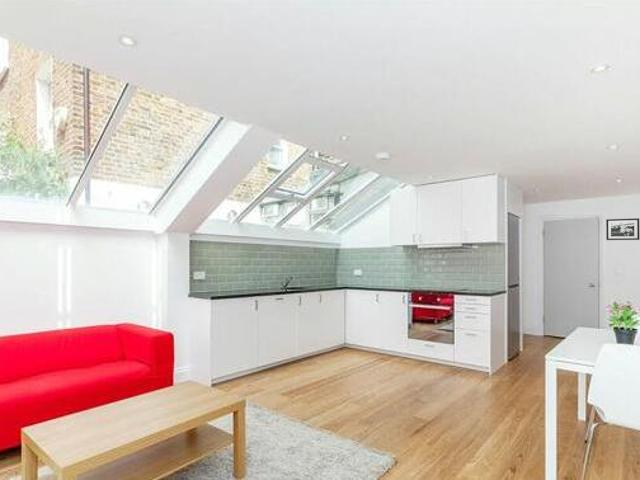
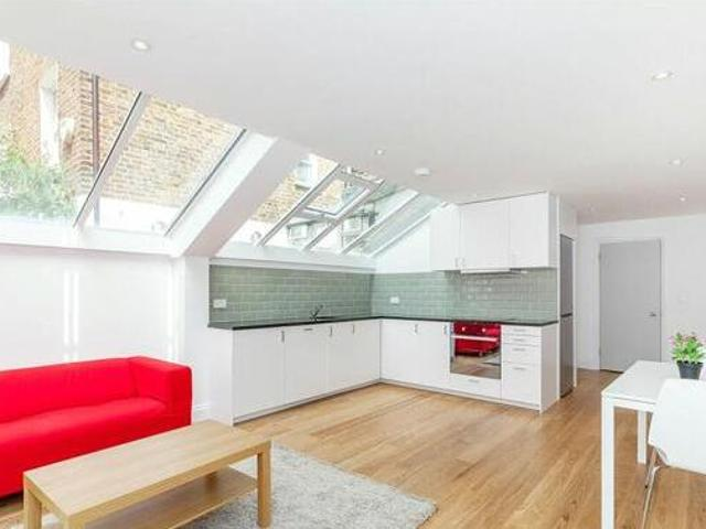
- picture frame [605,217,640,241]
